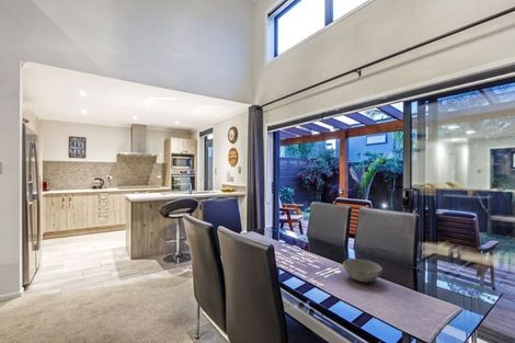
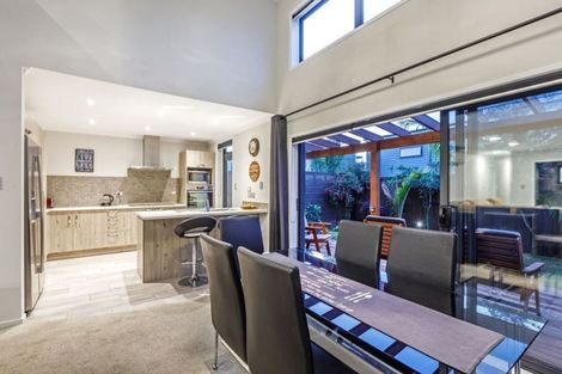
- bowl [342,258,384,283]
